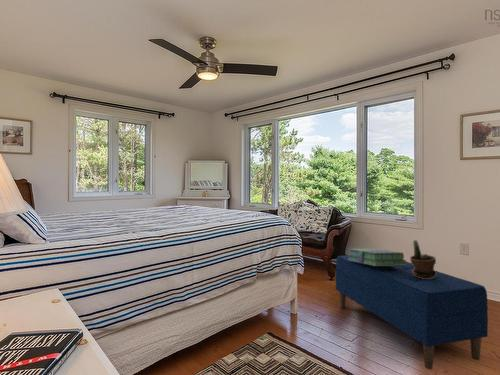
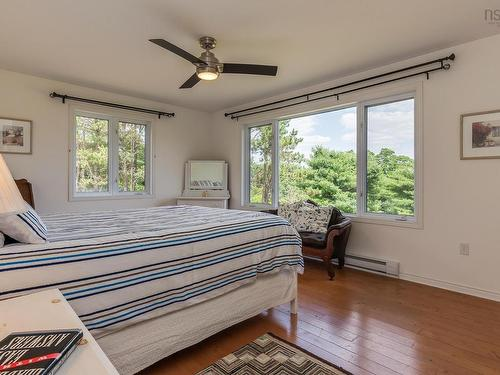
- stack of books [347,248,407,266]
- bench [335,254,489,370]
- potted plant [409,239,437,279]
